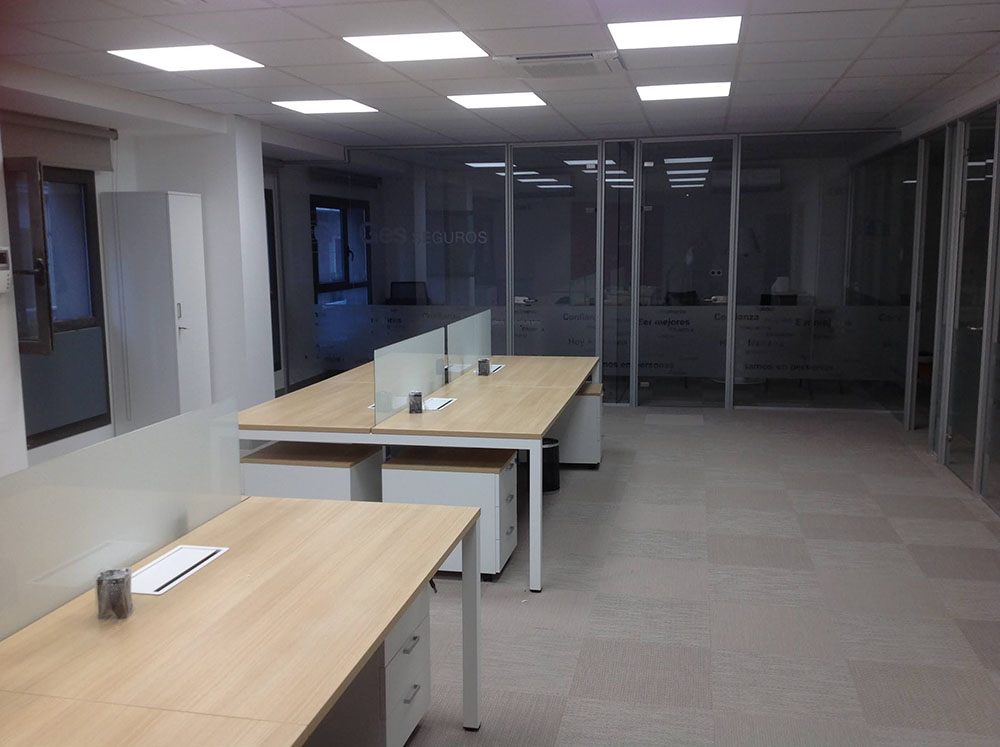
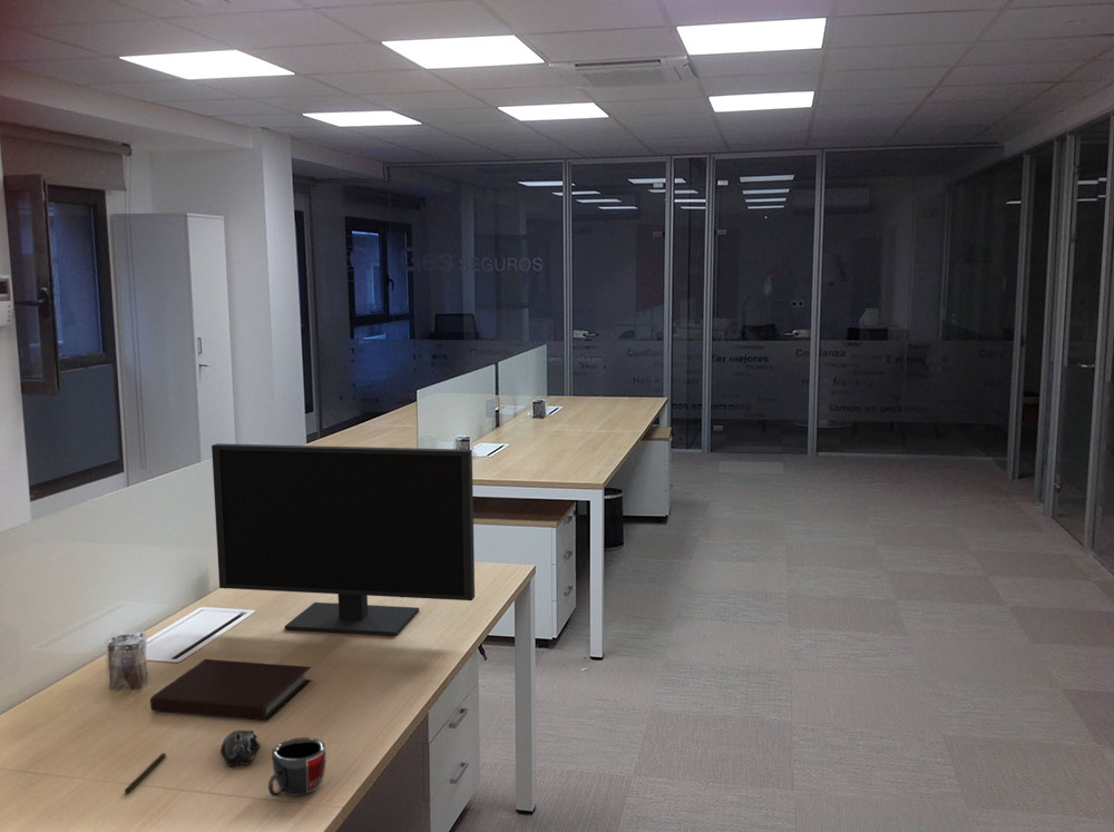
+ pen [124,752,167,795]
+ mug [267,736,328,797]
+ computer mouse [219,730,262,767]
+ notebook [149,658,313,722]
+ monitor [211,442,476,636]
